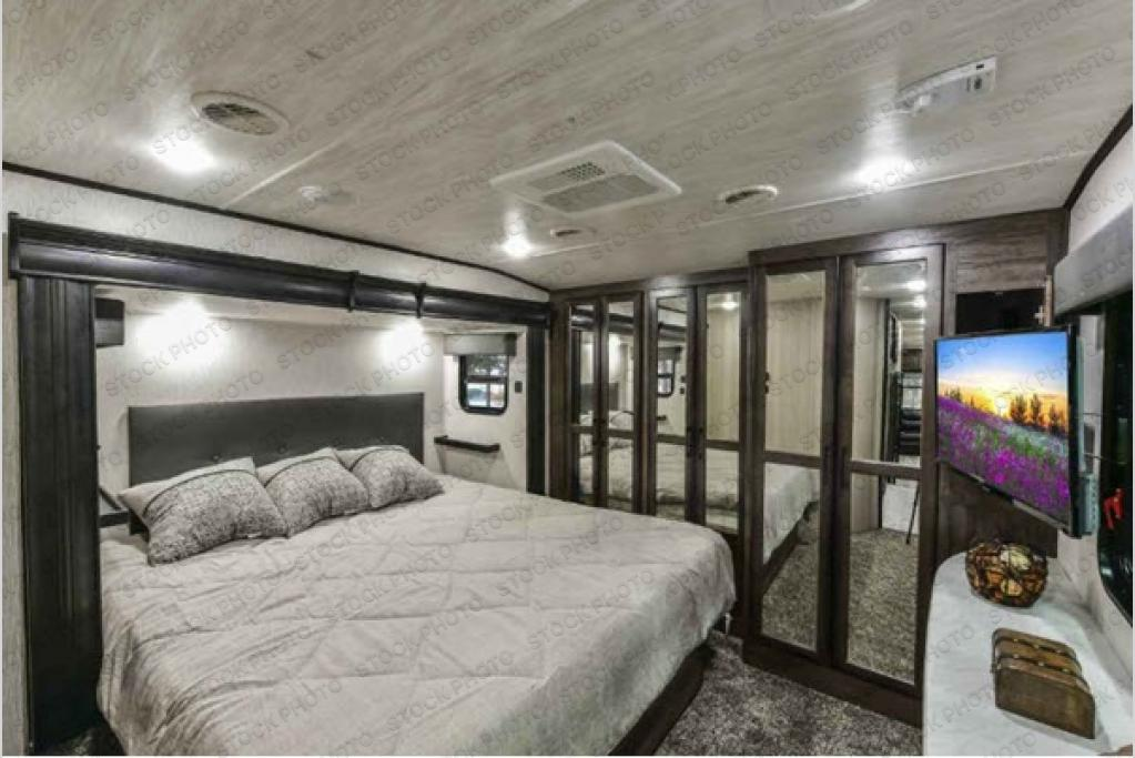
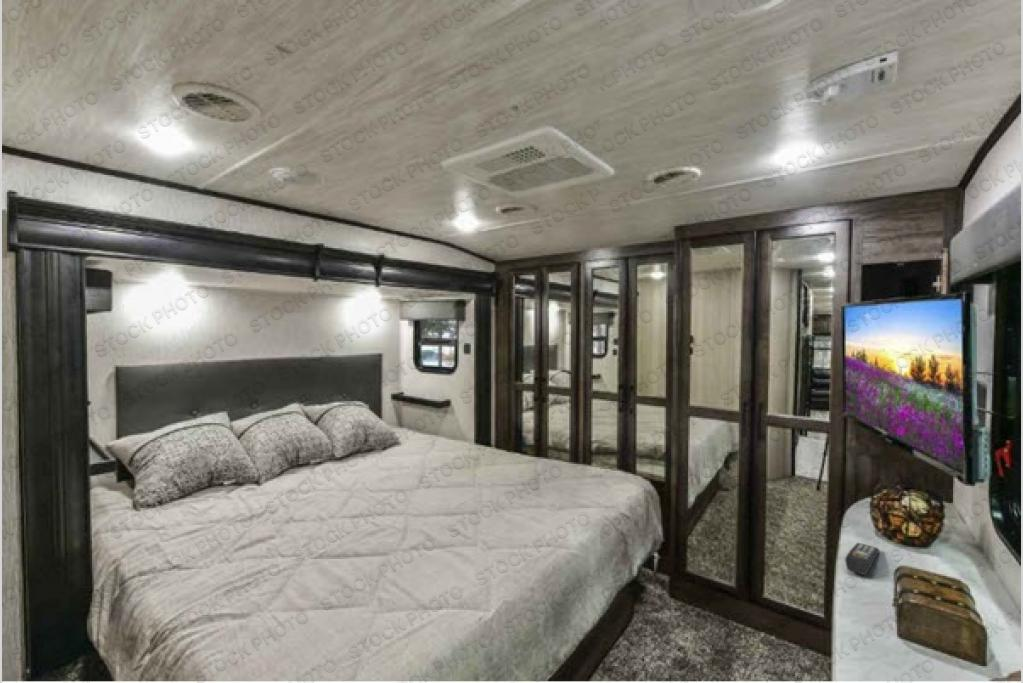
+ remote control [844,542,880,576]
